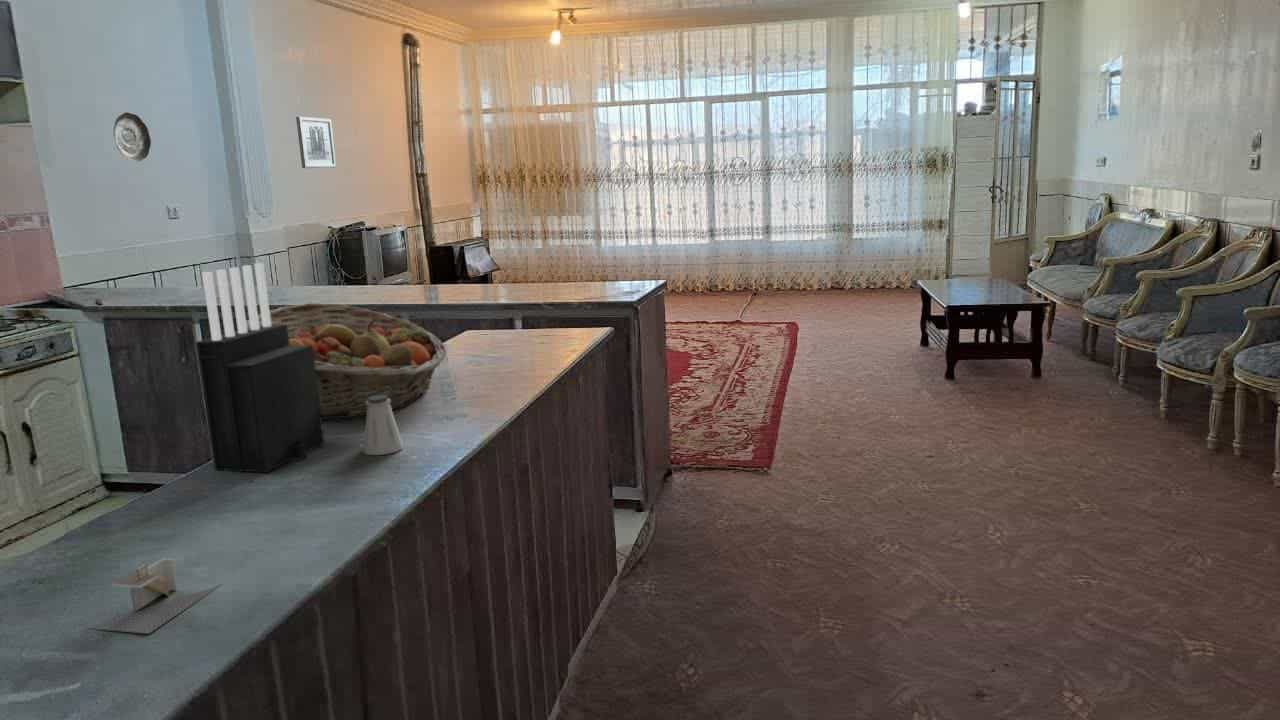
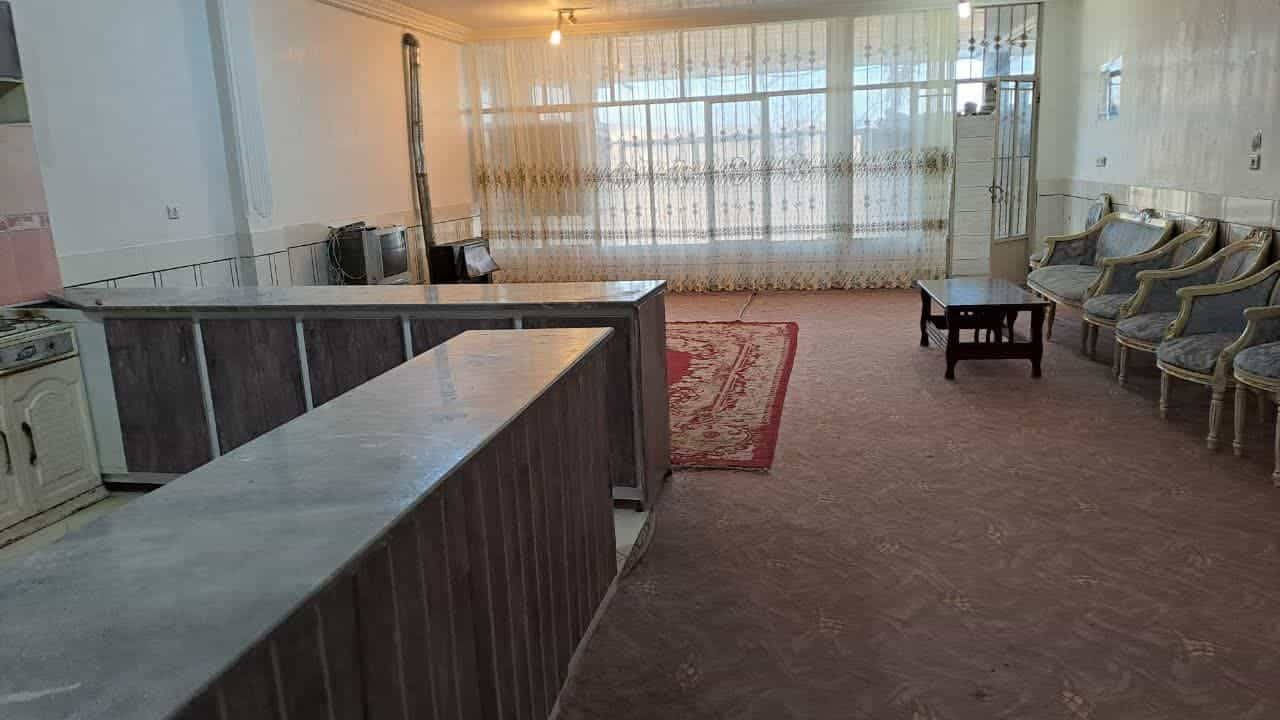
- decorative plate [112,111,152,163]
- utensil holder [84,558,224,635]
- saltshaker [362,395,404,456]
- wall art [295,116,337,169]
- knife block [195,262,325,474]
- fruit basket [246,302,447,420]
